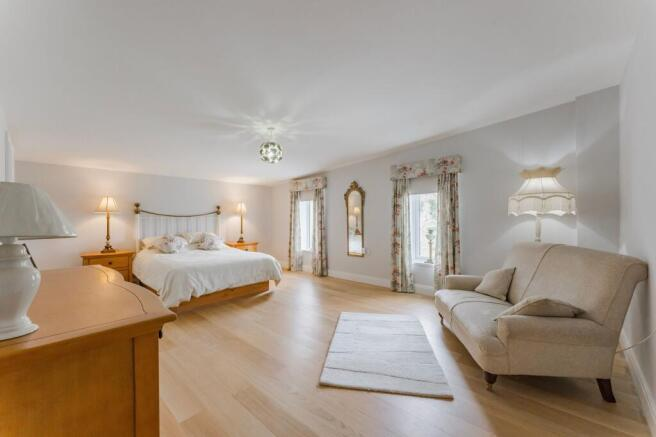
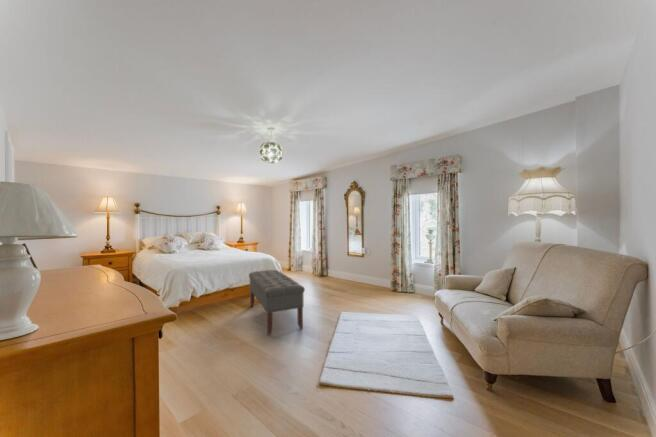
+ bench [248,269,306,336]
